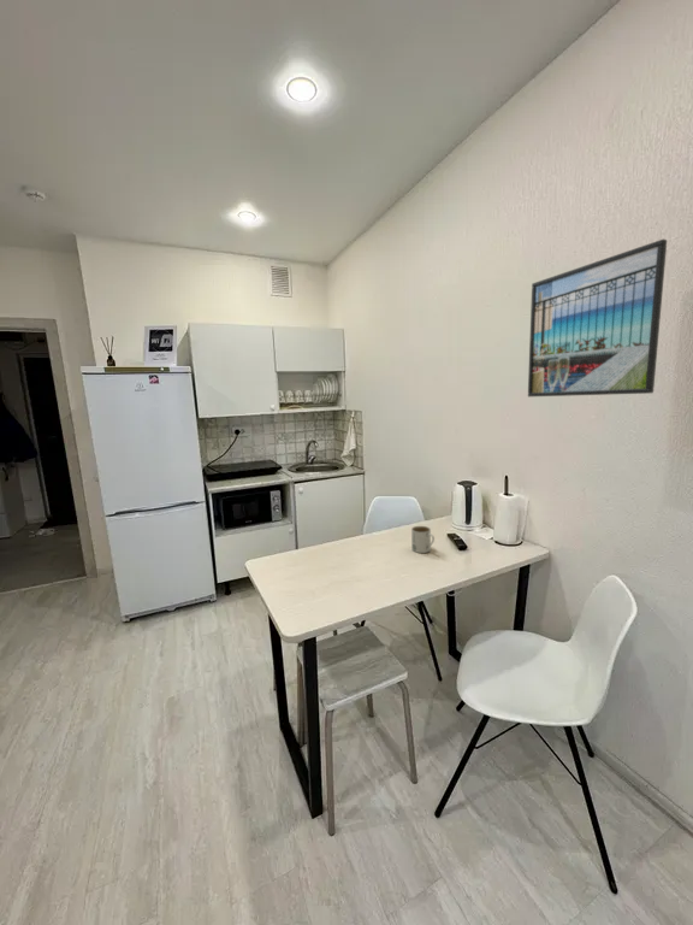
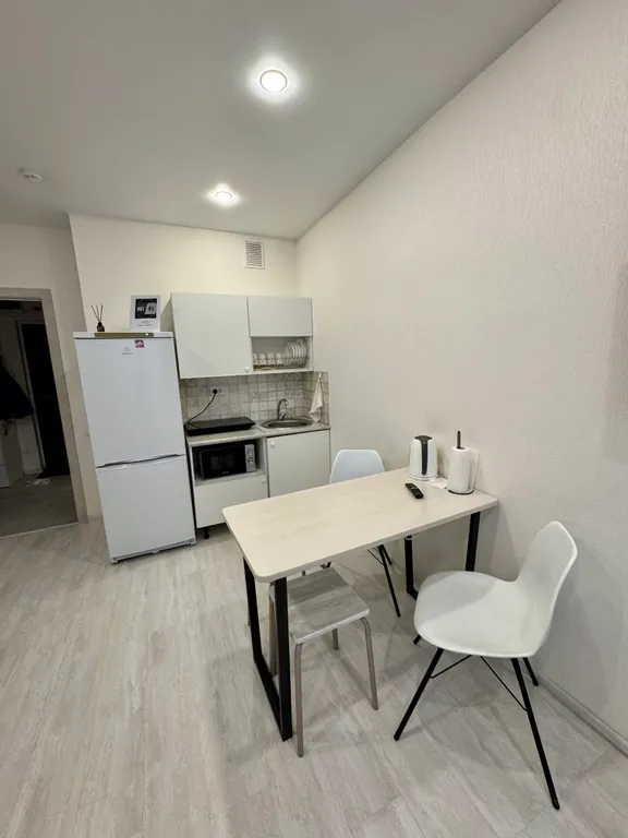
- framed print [527,238,668,397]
- mug [410,525,436,554]
